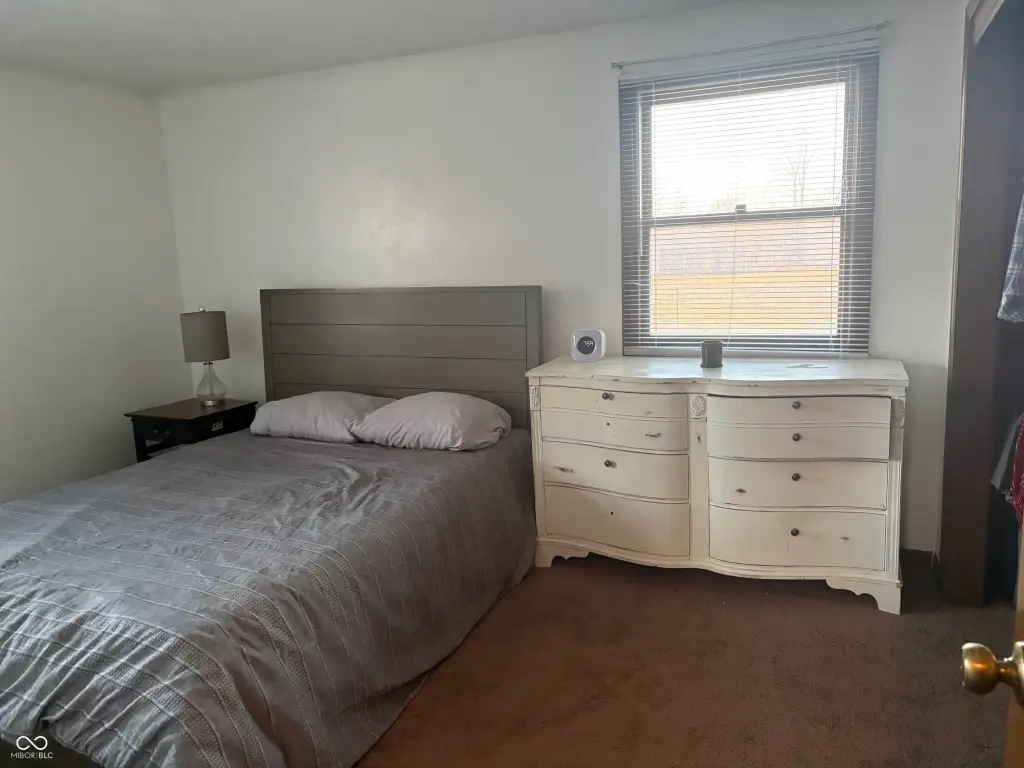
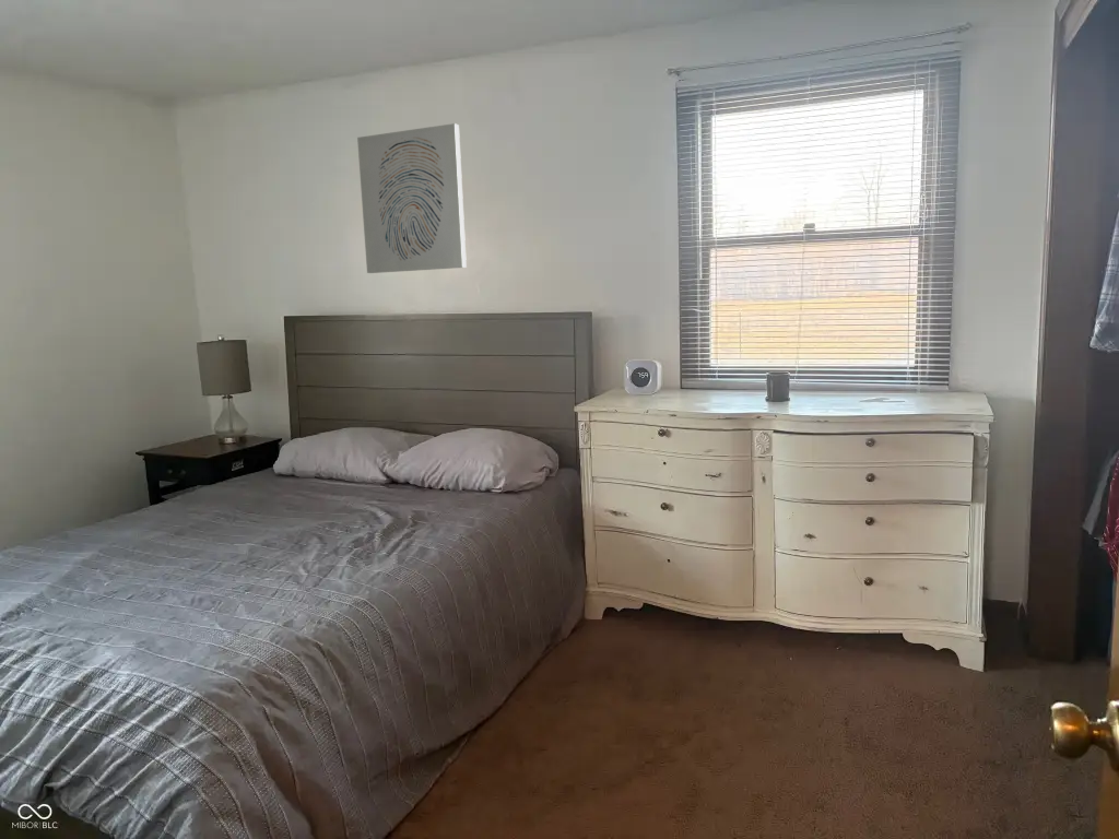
+ wall art [356,122,468,274]
